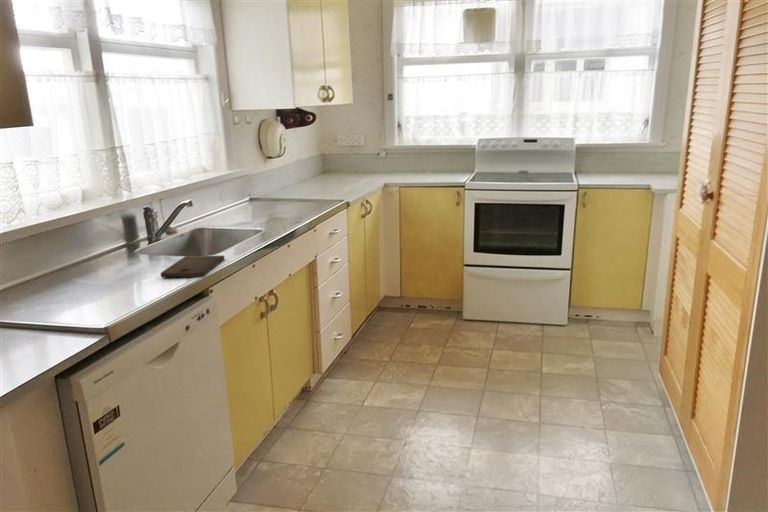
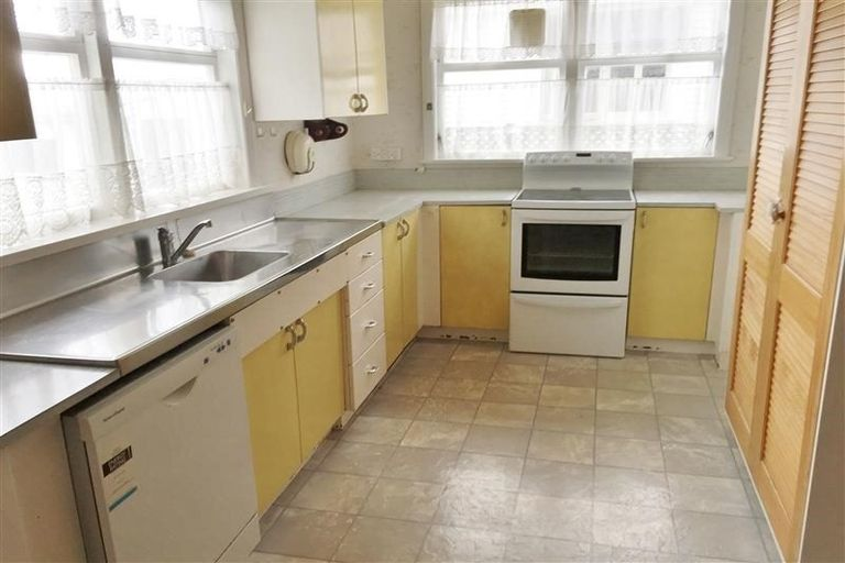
- cutting board [160,254,225,278]
